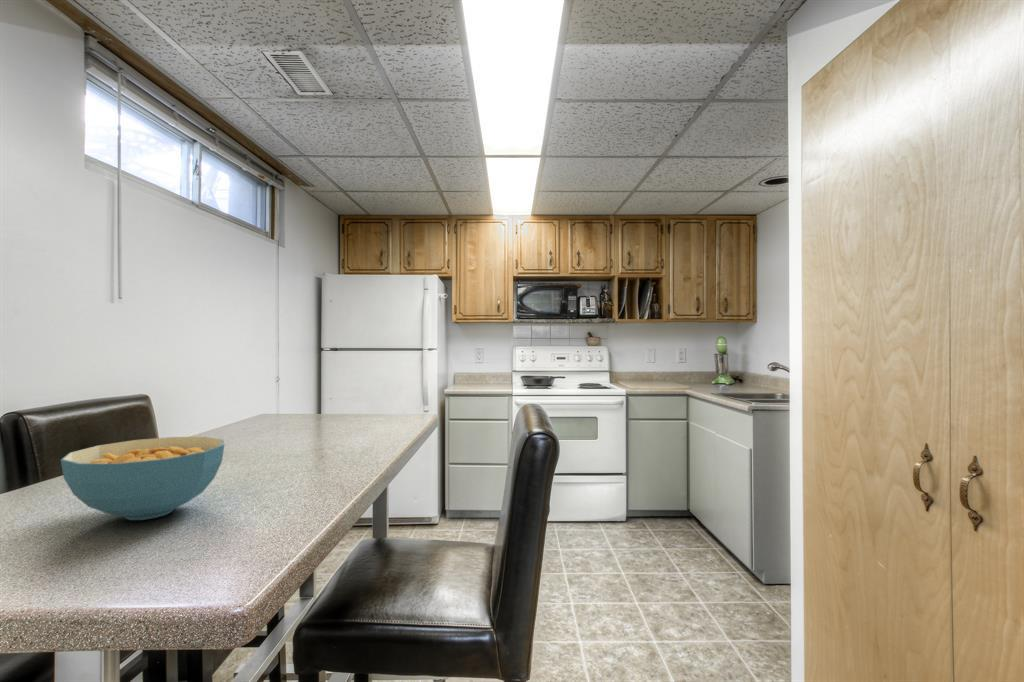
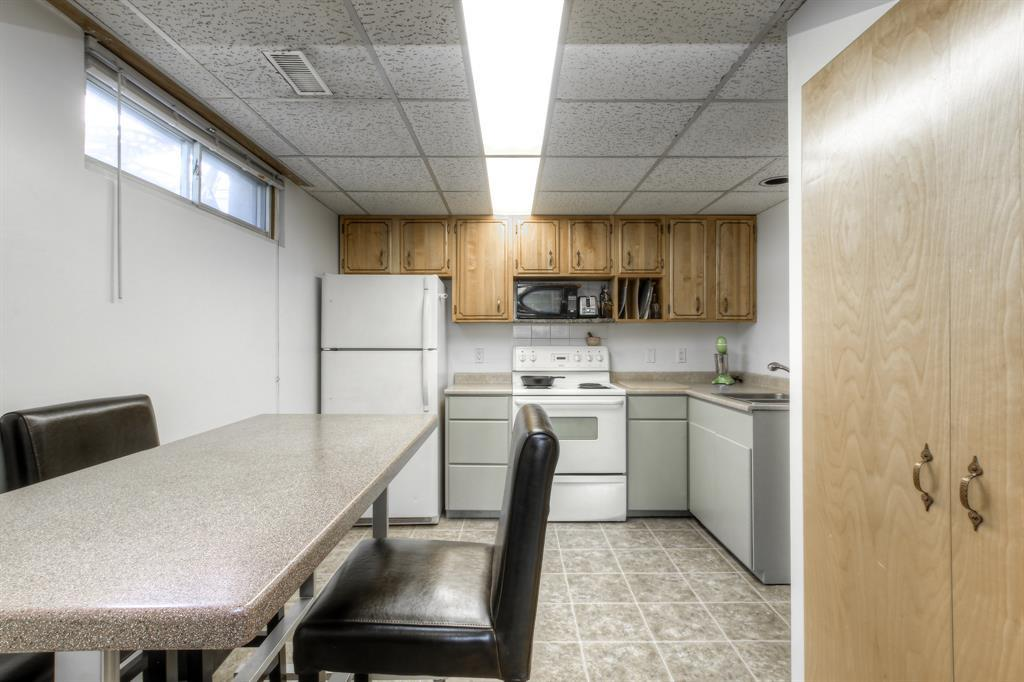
- cereal bowl [60,436,225,521]
